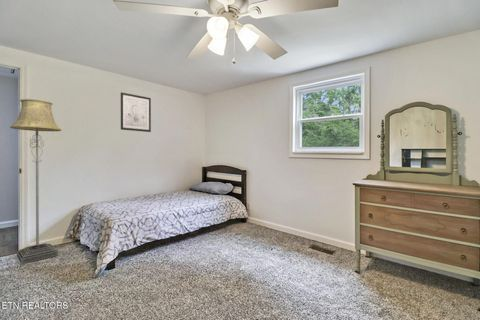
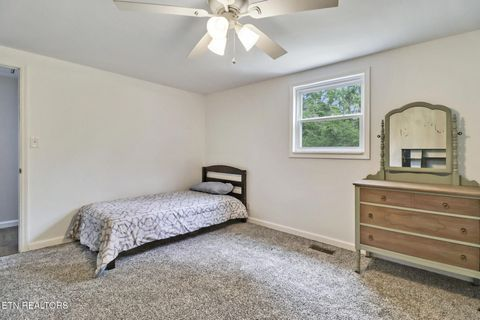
- wall art [120,91,152,133]
- floor lamp [9,98,62,265]
